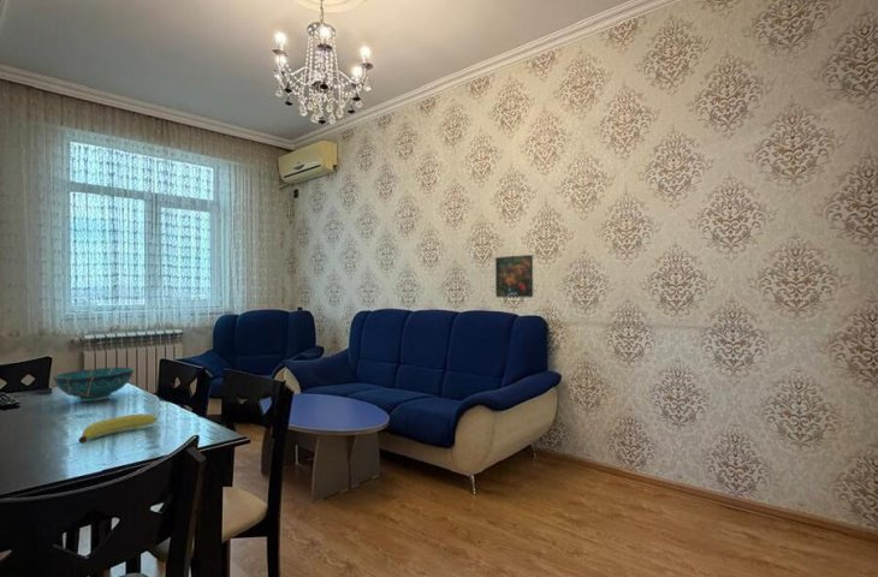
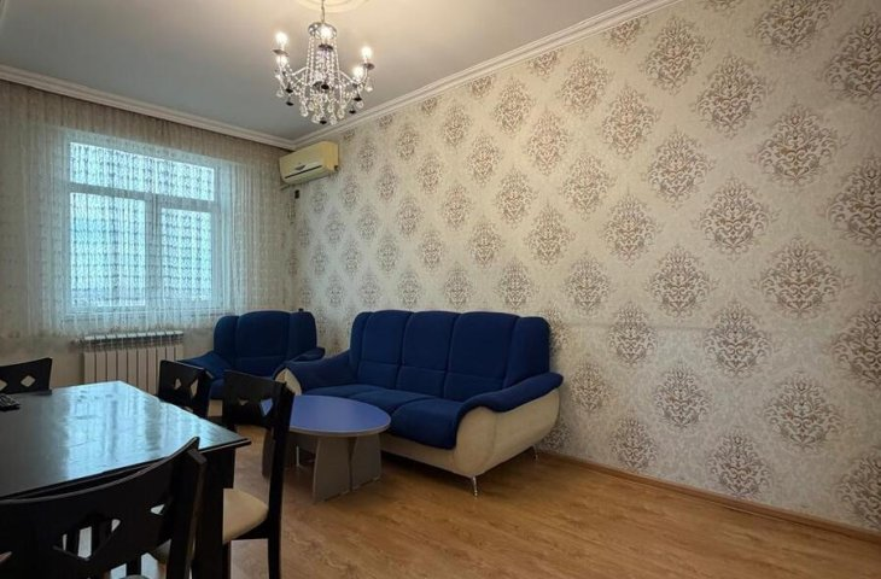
- decorative bowl [52,367,135,403]
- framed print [494,254,534,298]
- fruit [78,412,159,445]
